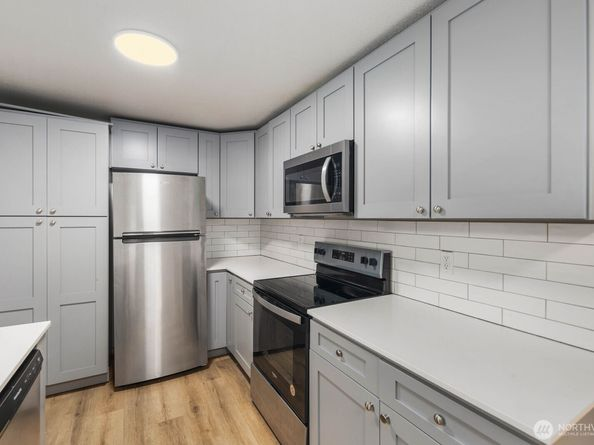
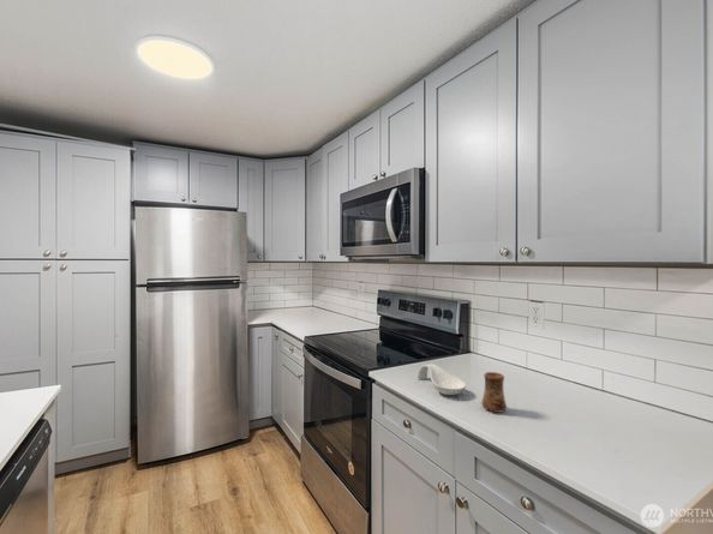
+ cup [480,371,508,414]
+ spoon rest [415,362,467,396]
